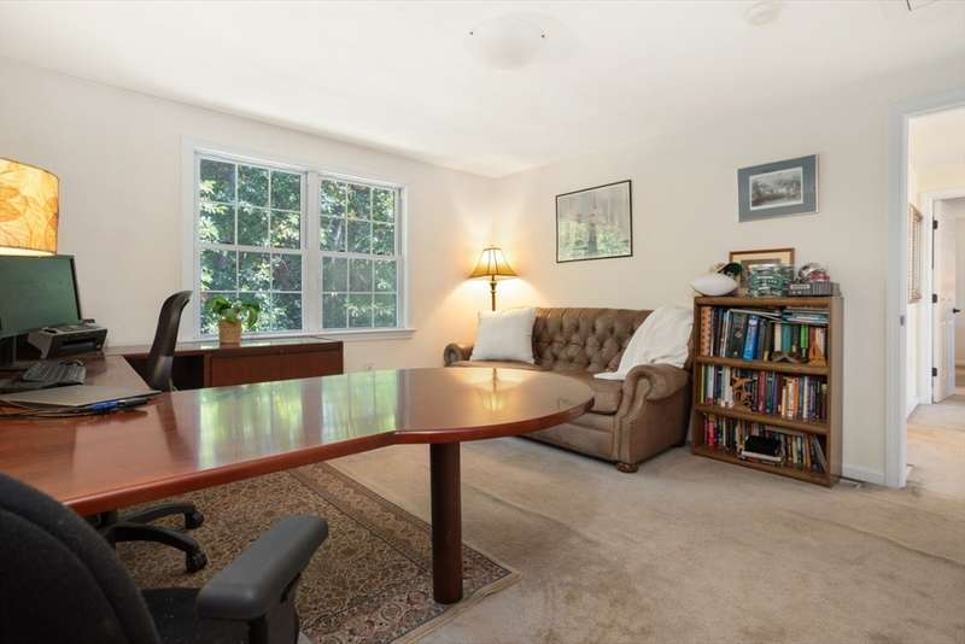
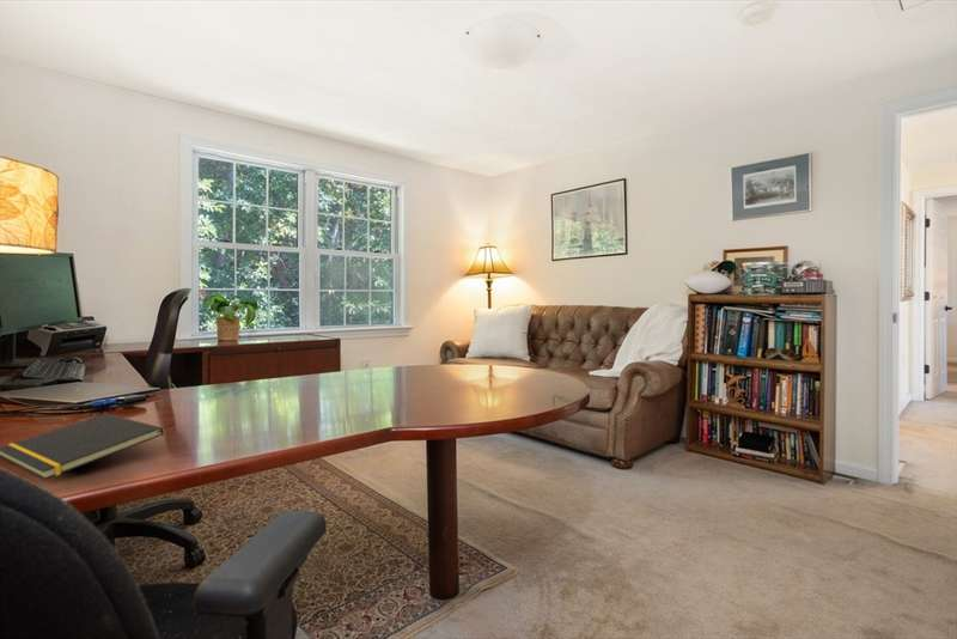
+ notepad [0,413,165,481]
